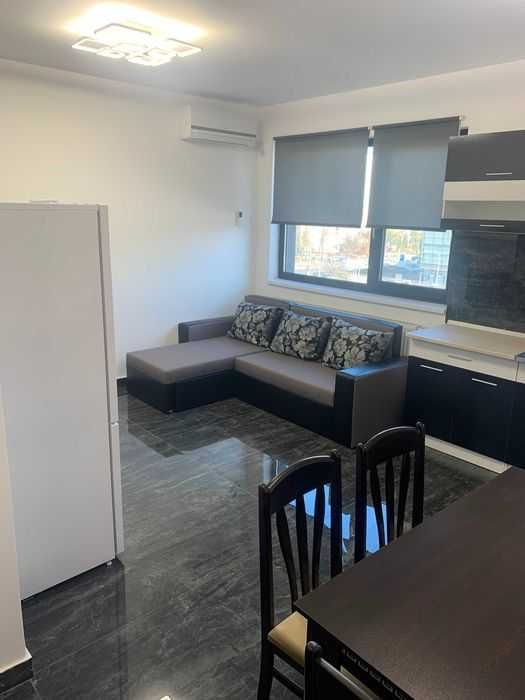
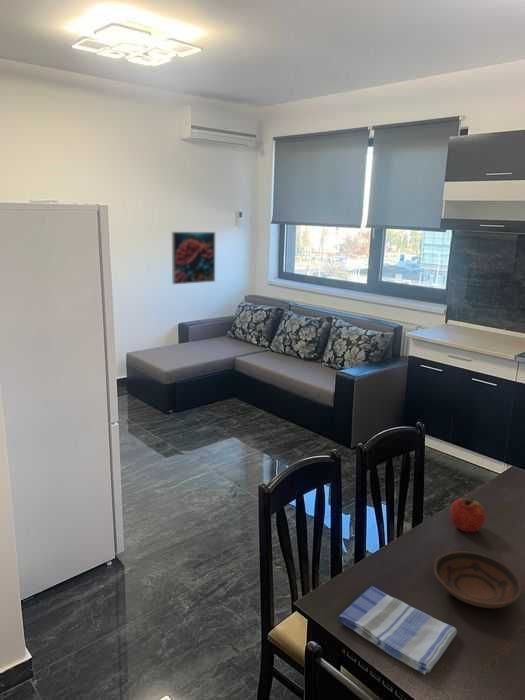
+ bowl [433,550,523,609]
+ dish towel [336,585,458,676]
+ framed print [171,231,216,285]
+ apple [449,497,486,533]
